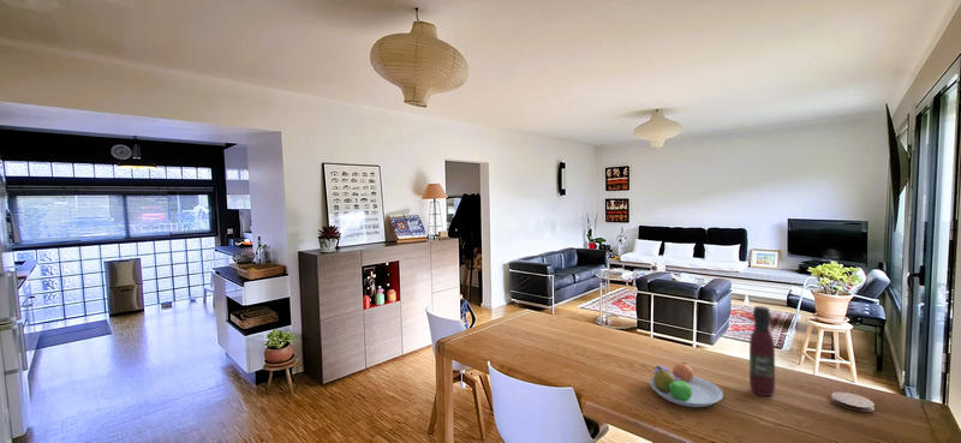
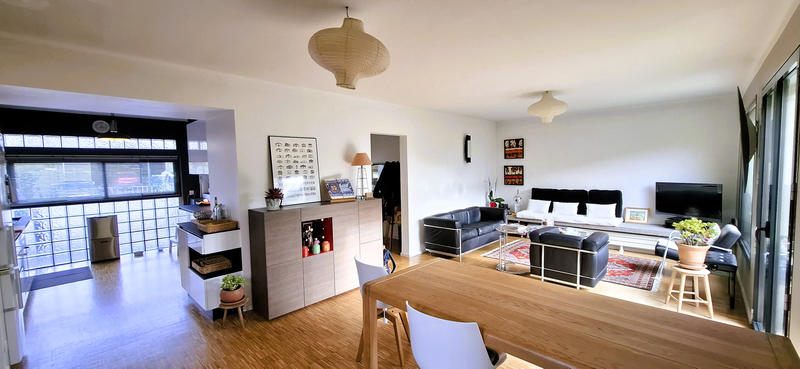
- fruit bowl [649,361,724,408]
- coaster [830,391,876,413]
- wine bottle [748,305,776,397]
